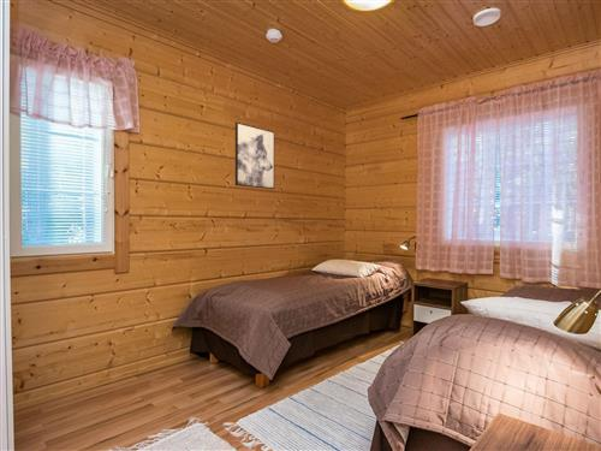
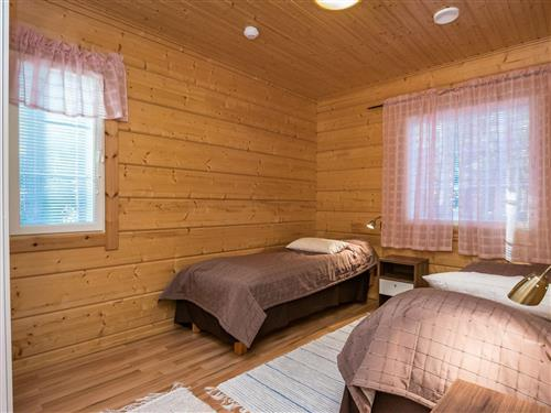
- wall art [234,121,275,190]
